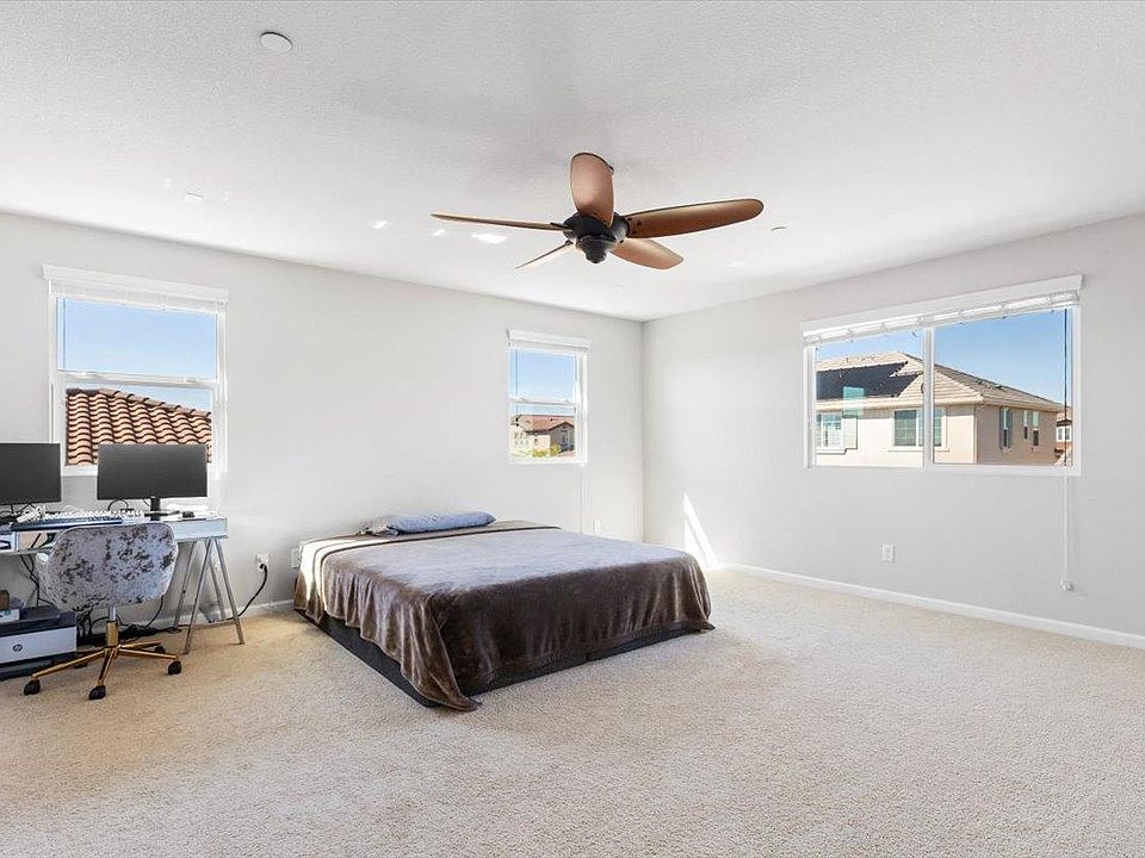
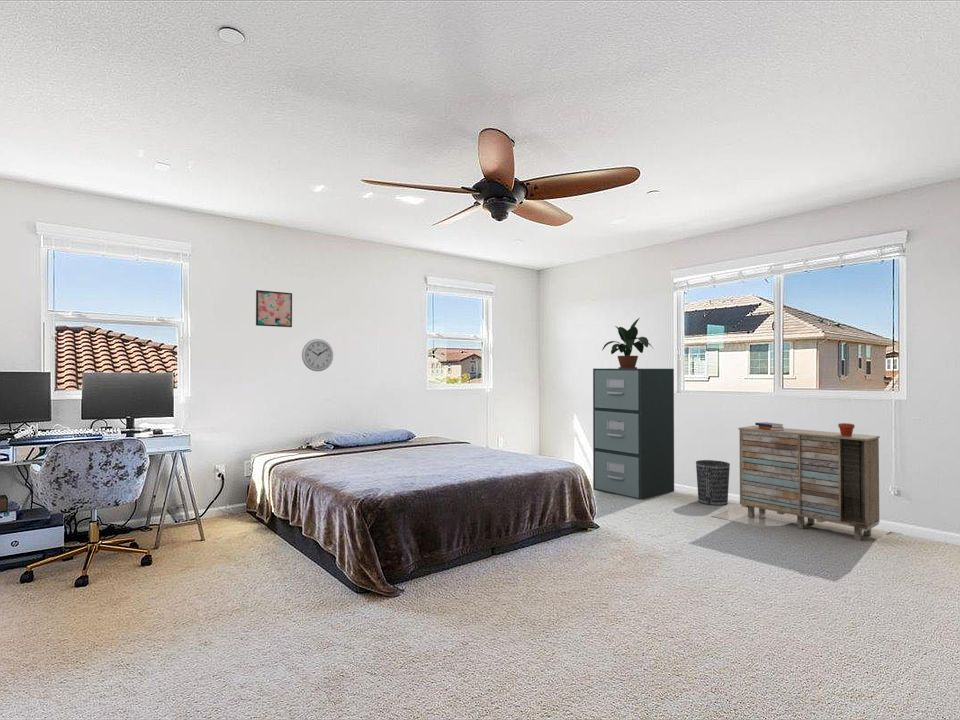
+ wall clock [301,338,334,372]
+ potted plant [601,317,654,369]
+ wastebasket [695,459,731,506]
+ filing cabinet [592,368,675,501]
+ wall art [255,289,293,328]
+ dresser [712,421,902,542]
